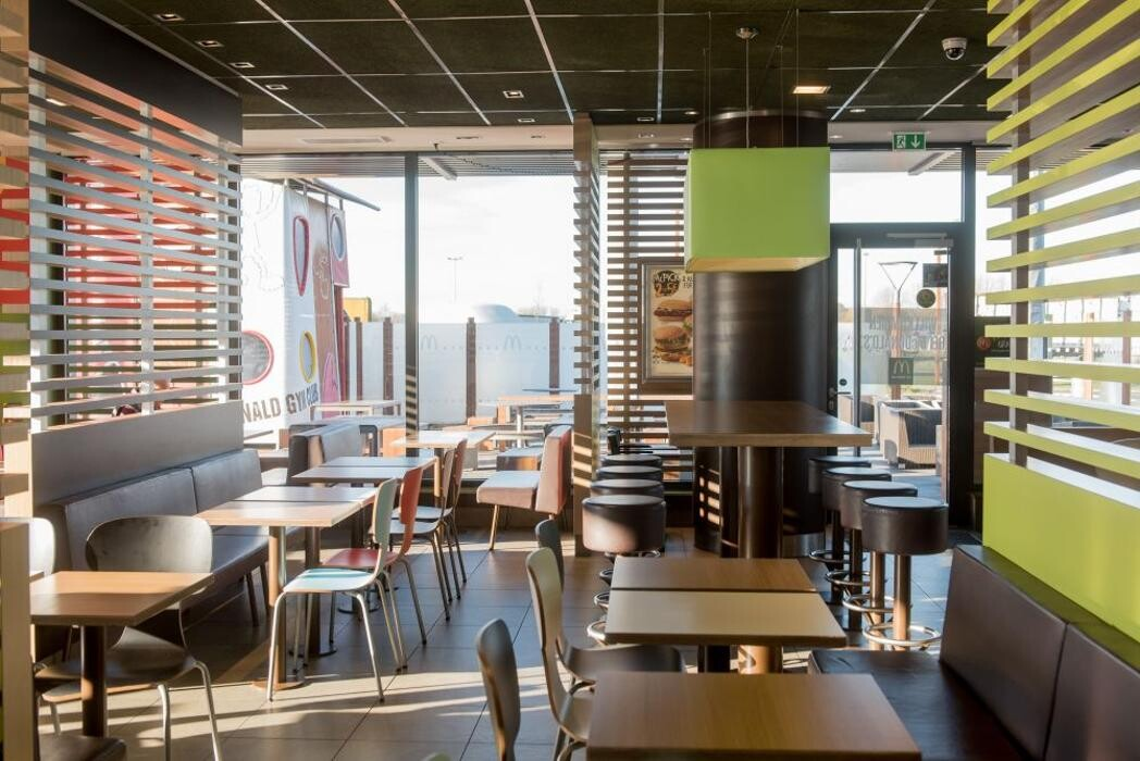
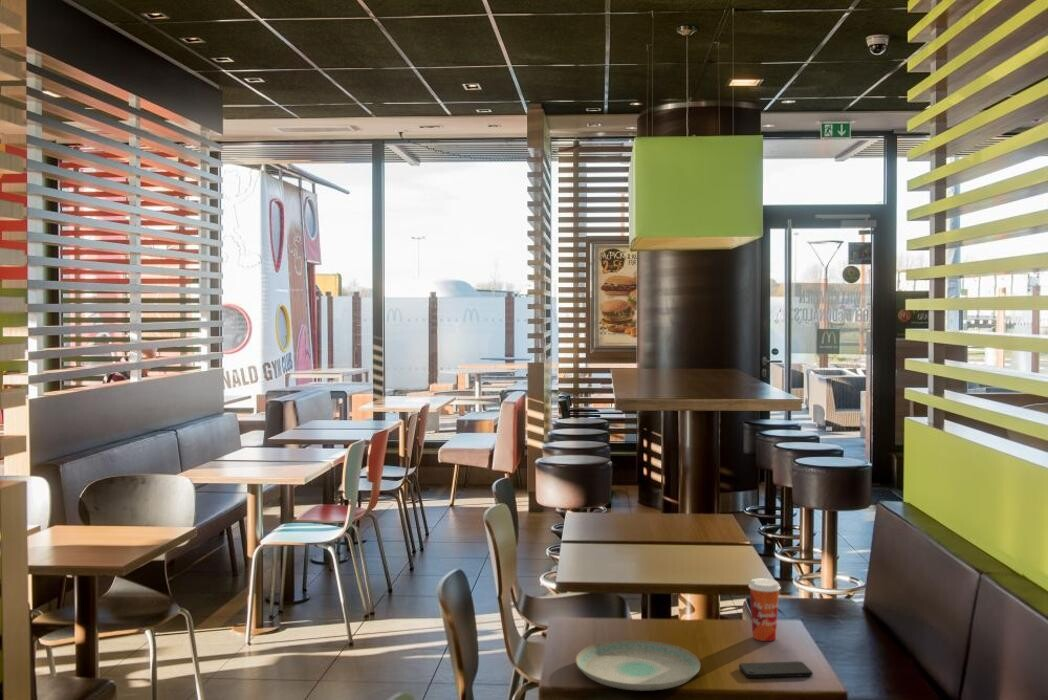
+ plate [574,639,702,692]
+ smartphone [738,661,814,679]
+ paper cup [748,577,782,642]
